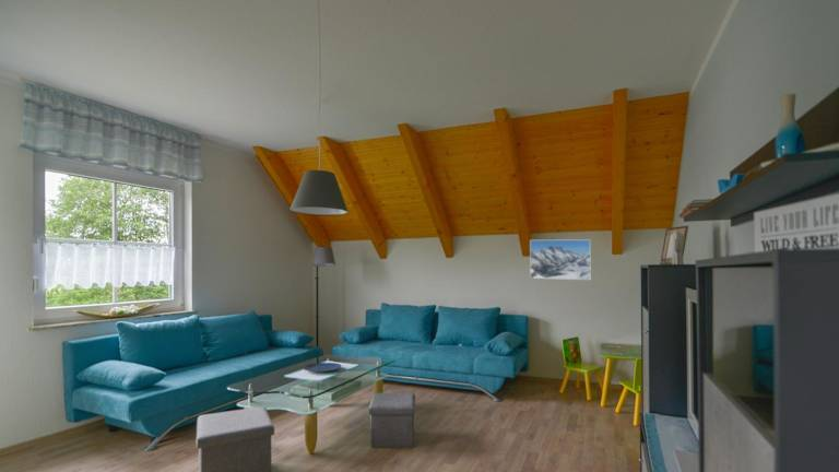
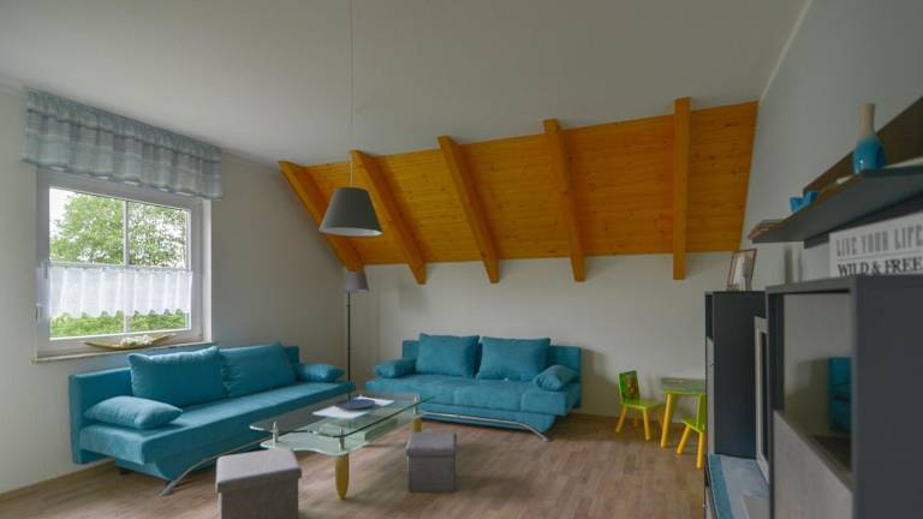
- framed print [529,238,592,281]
